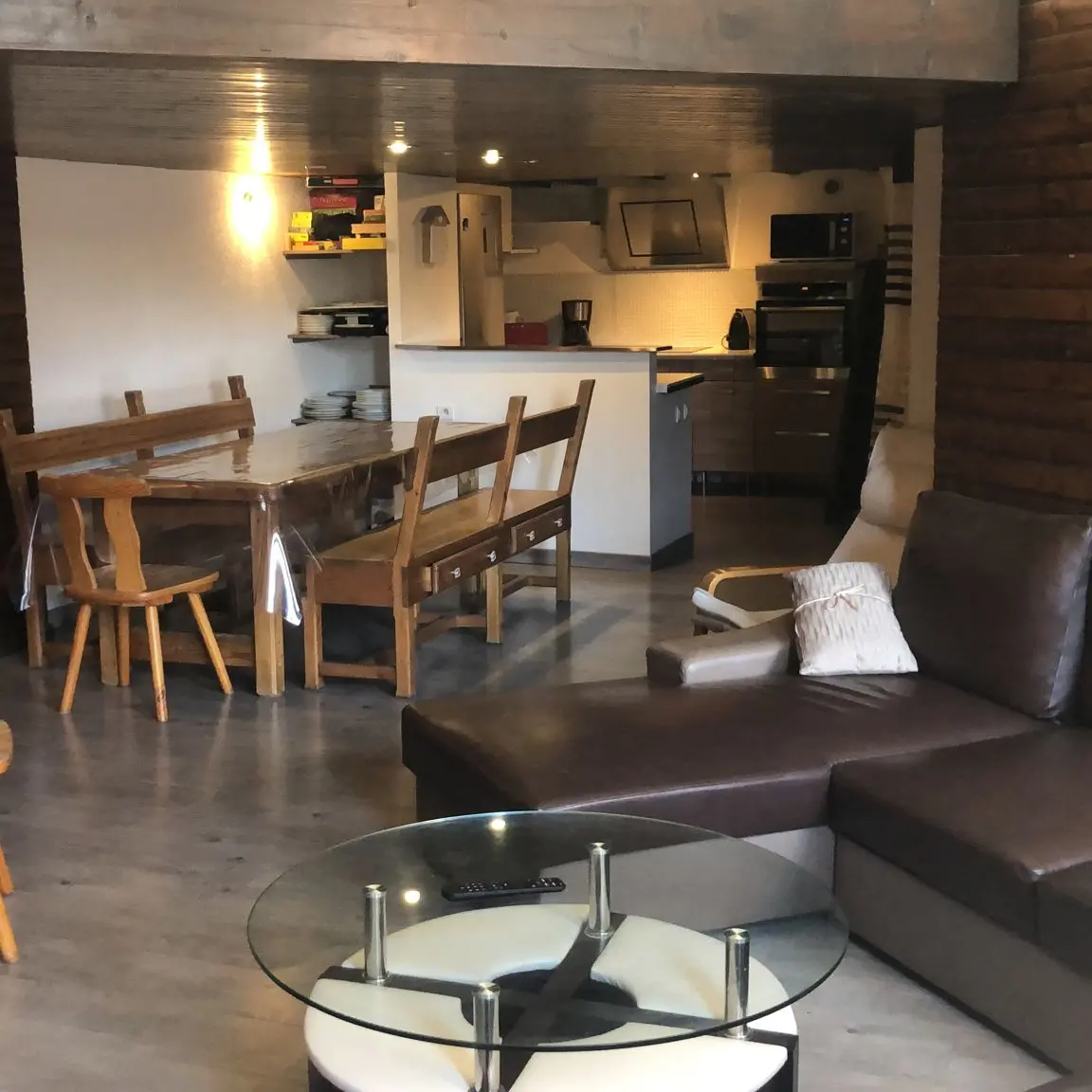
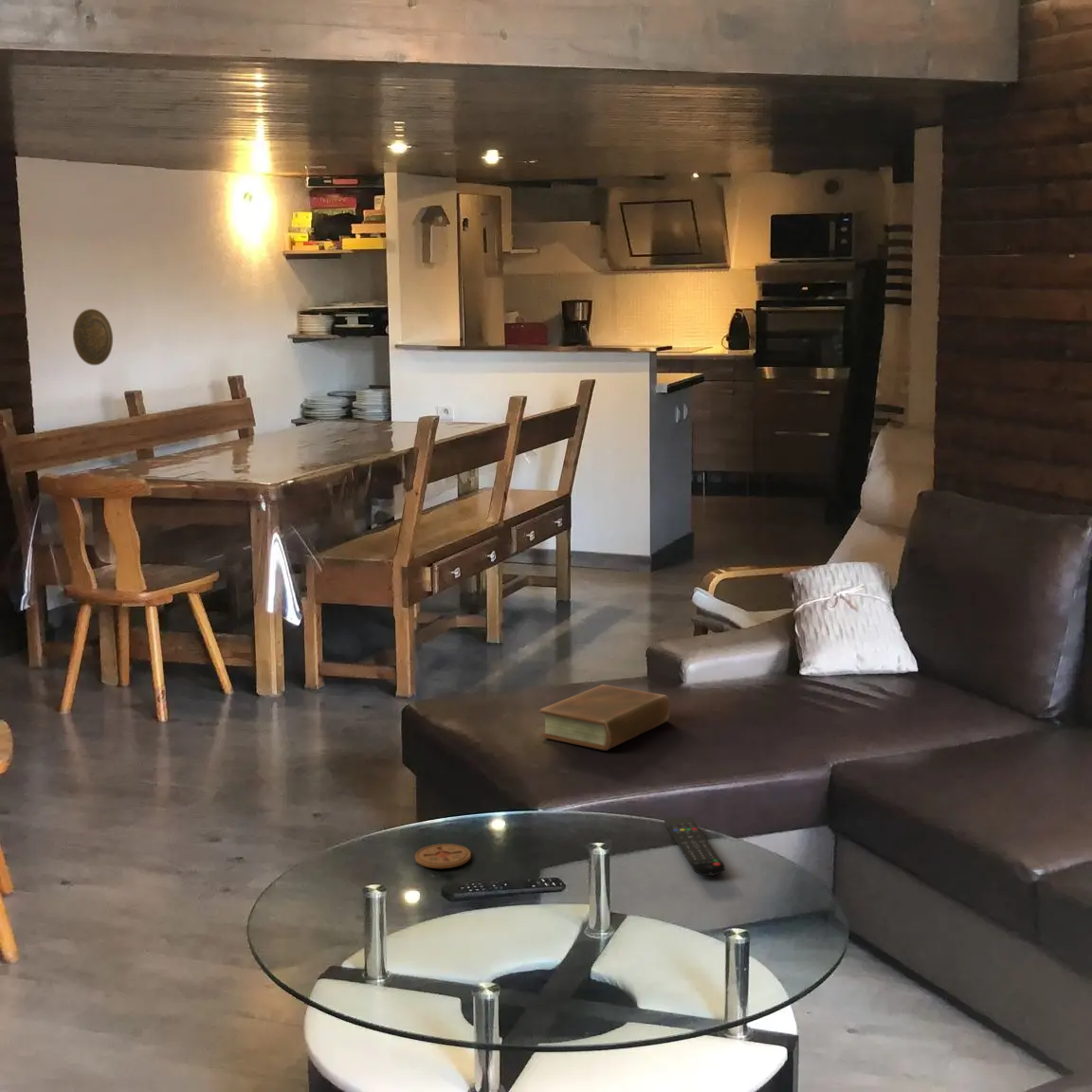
+ book [539,683,671,752]
+ decorative plate [72,308,114,366]
+ coaster [414,843,472,869]
+ remote control [664,816,726,877]
